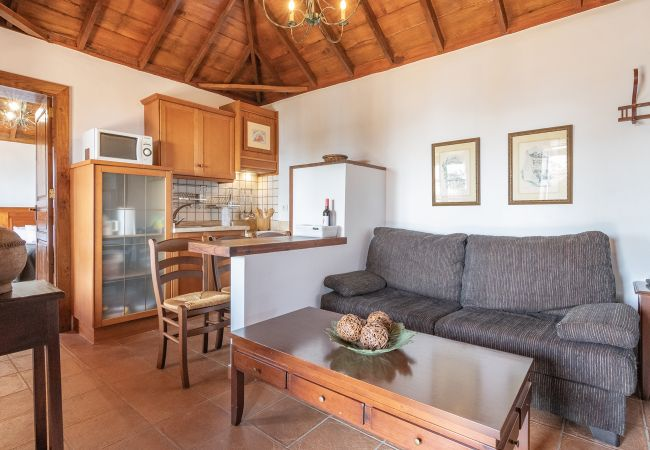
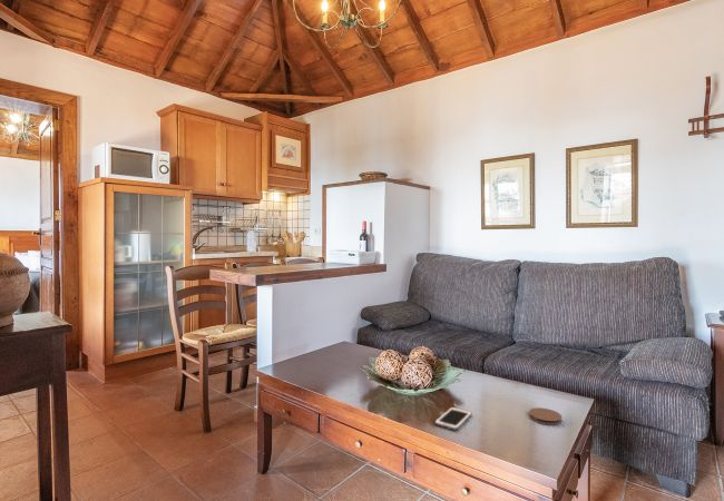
+ cell phone [433,406,473,431]
+ coaster [528,406,562,426]
